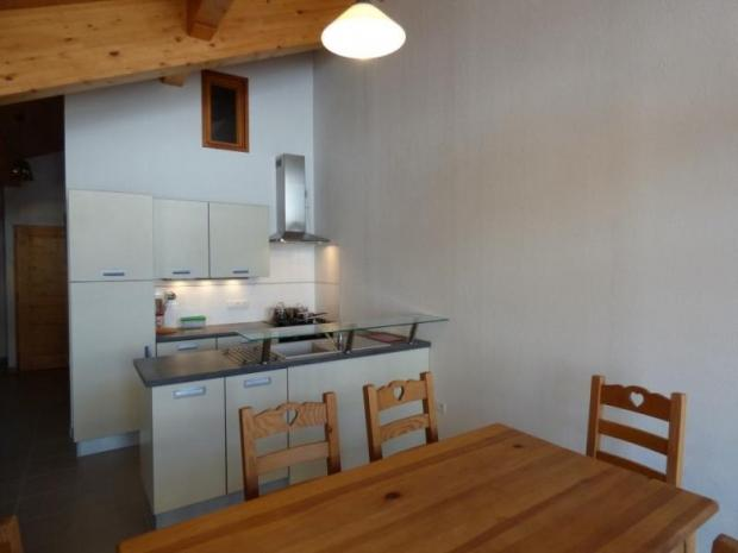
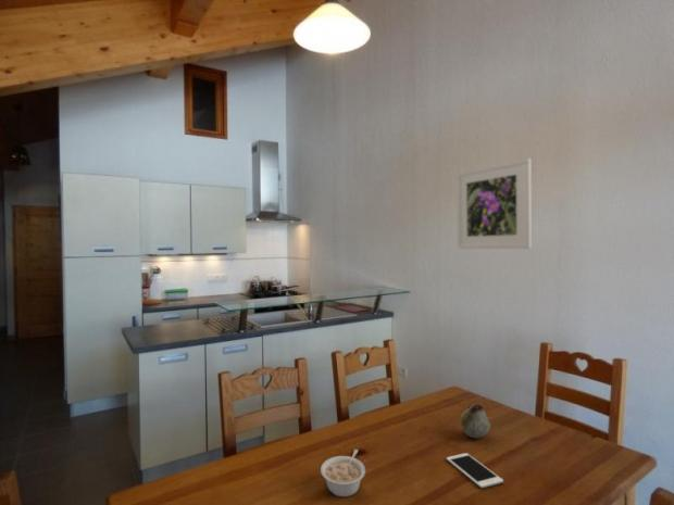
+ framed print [455,157,533,250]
+ fruit [459,403,491,439]
+ legume [320,449,366,497]
+ cell phone [446,452,504,489]
